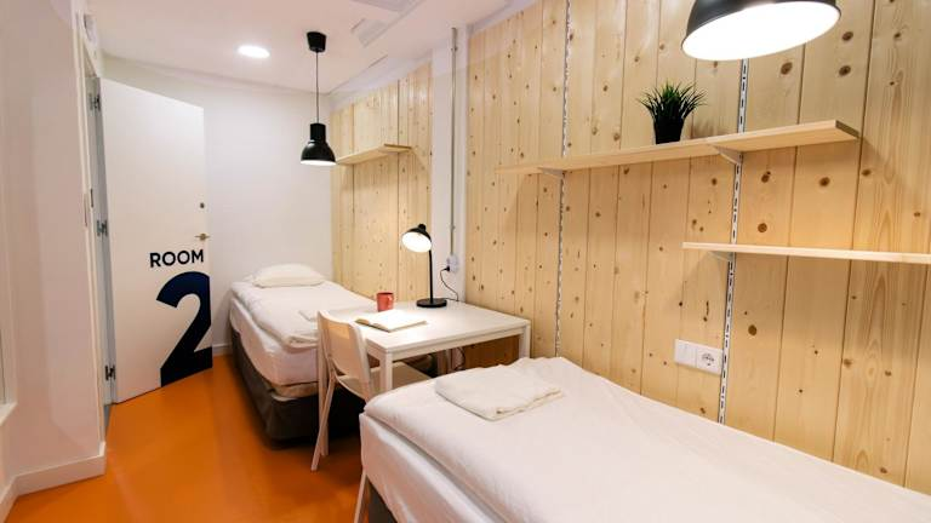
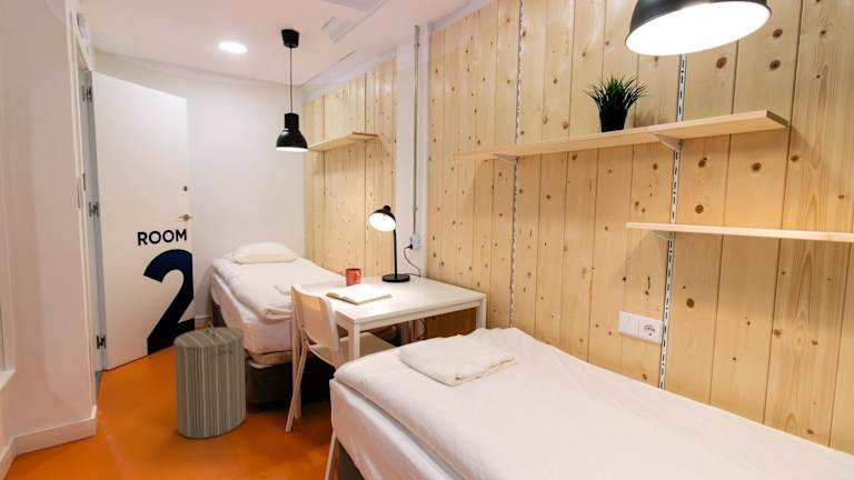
+ laundry hamper [172,320,247,440]
